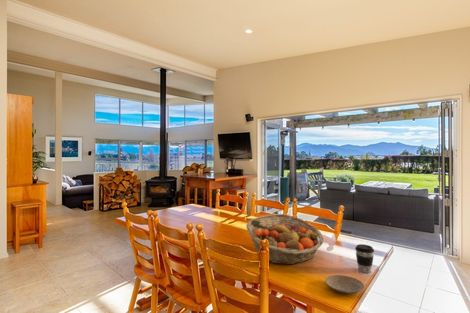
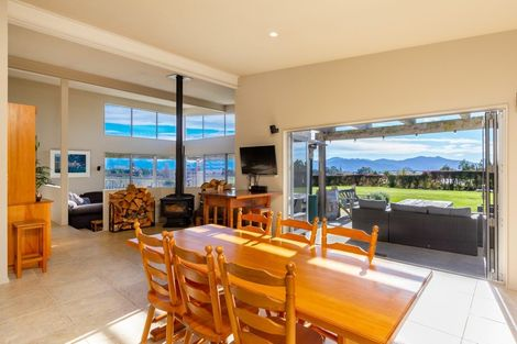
- coffee cup [354,243,375,274]
- plate [325,274,365,295]
- fruit basket [245,213,324,266]
